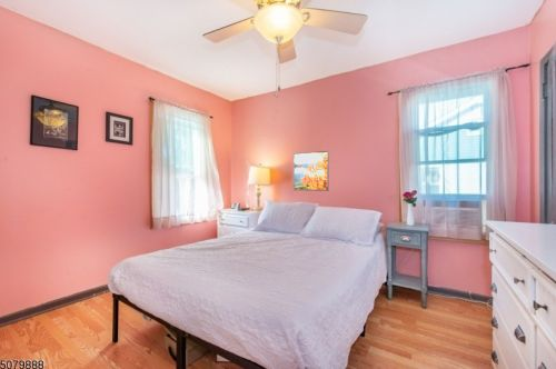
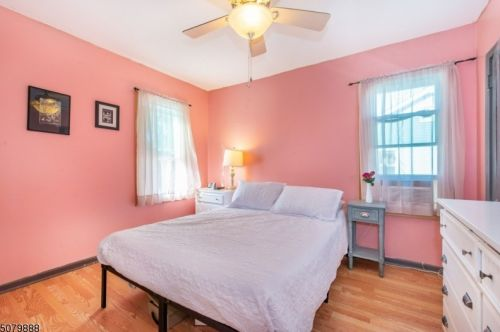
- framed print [292,150,330,192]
